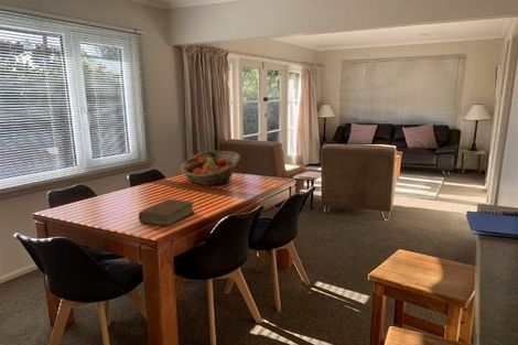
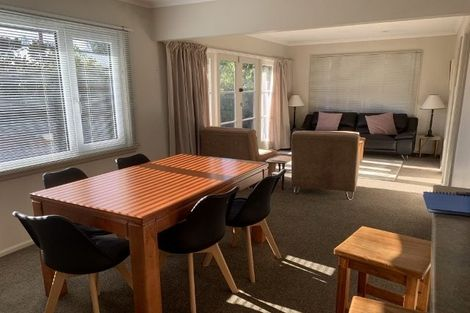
- fruit basket [180,150,241,186]
- book [138,198,196,228]
